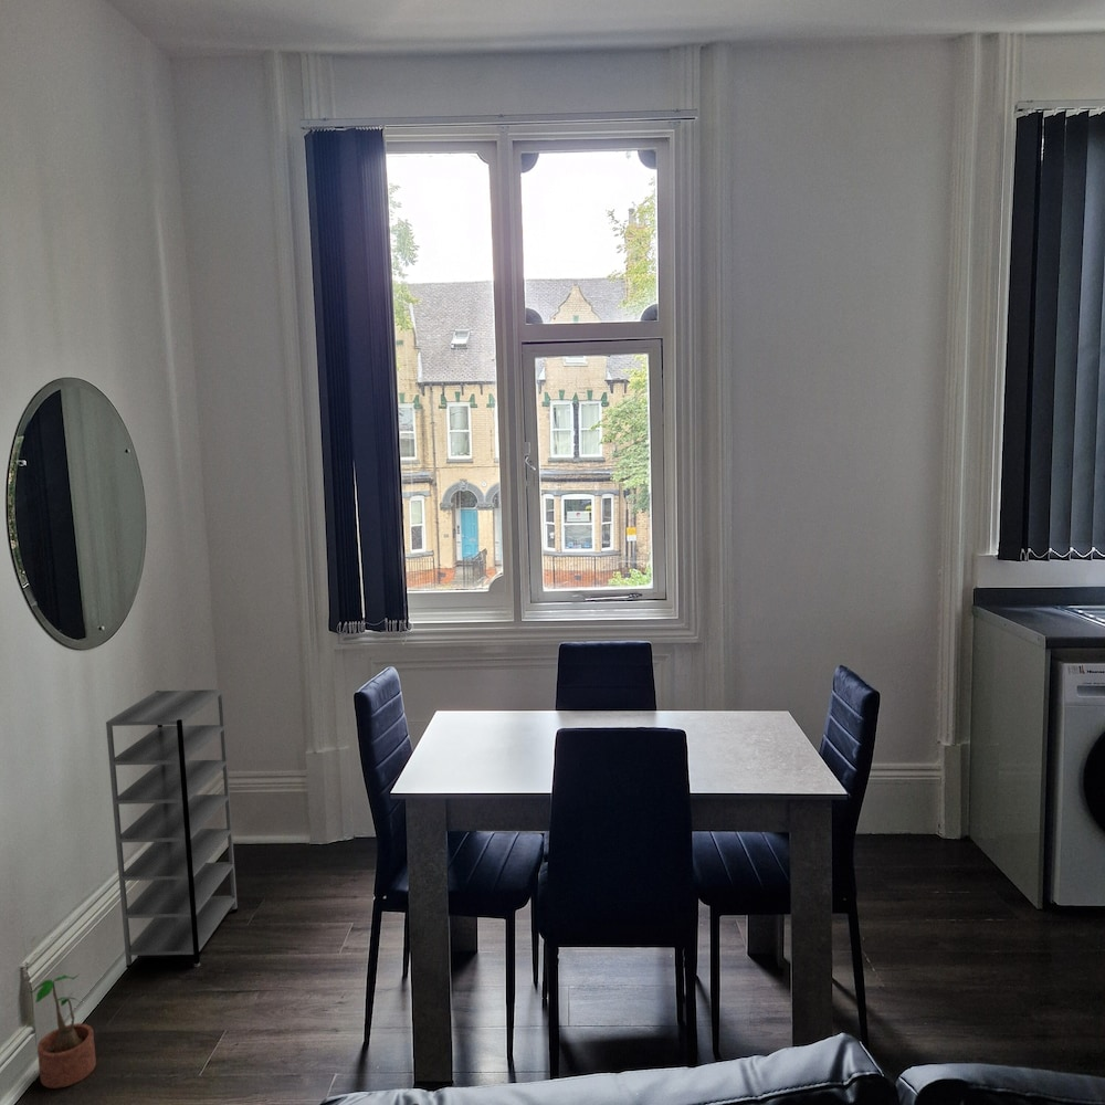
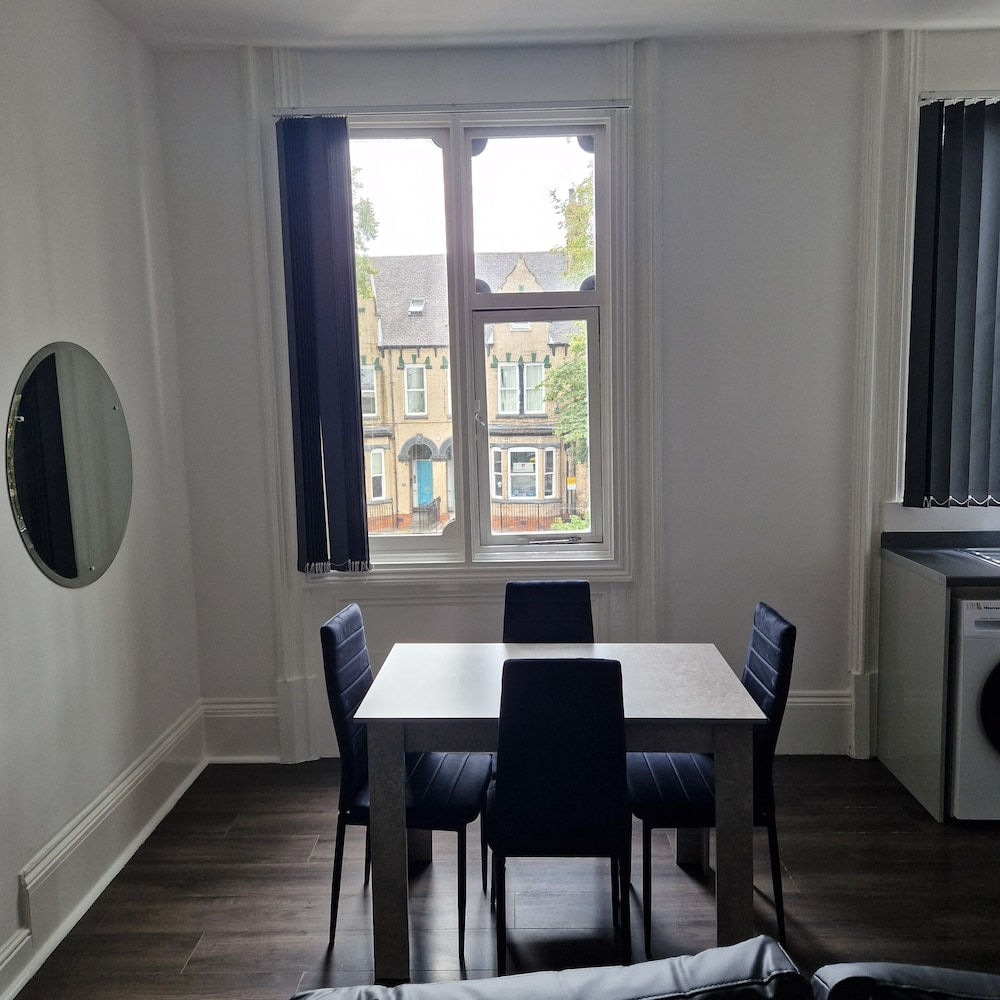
- potted plant [29,972,97,1090]
- shelving unit [105,688,239,969]
